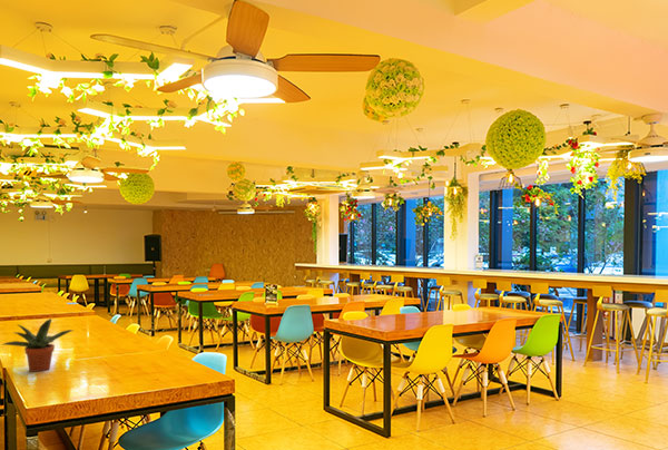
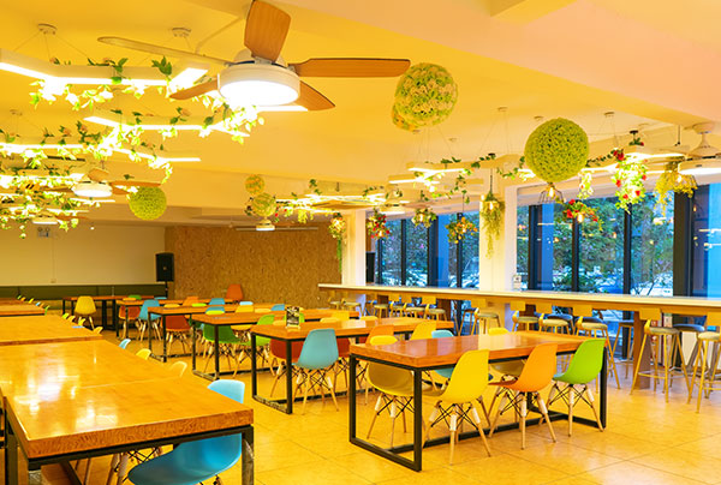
- potted plant [0,317,76,373]
